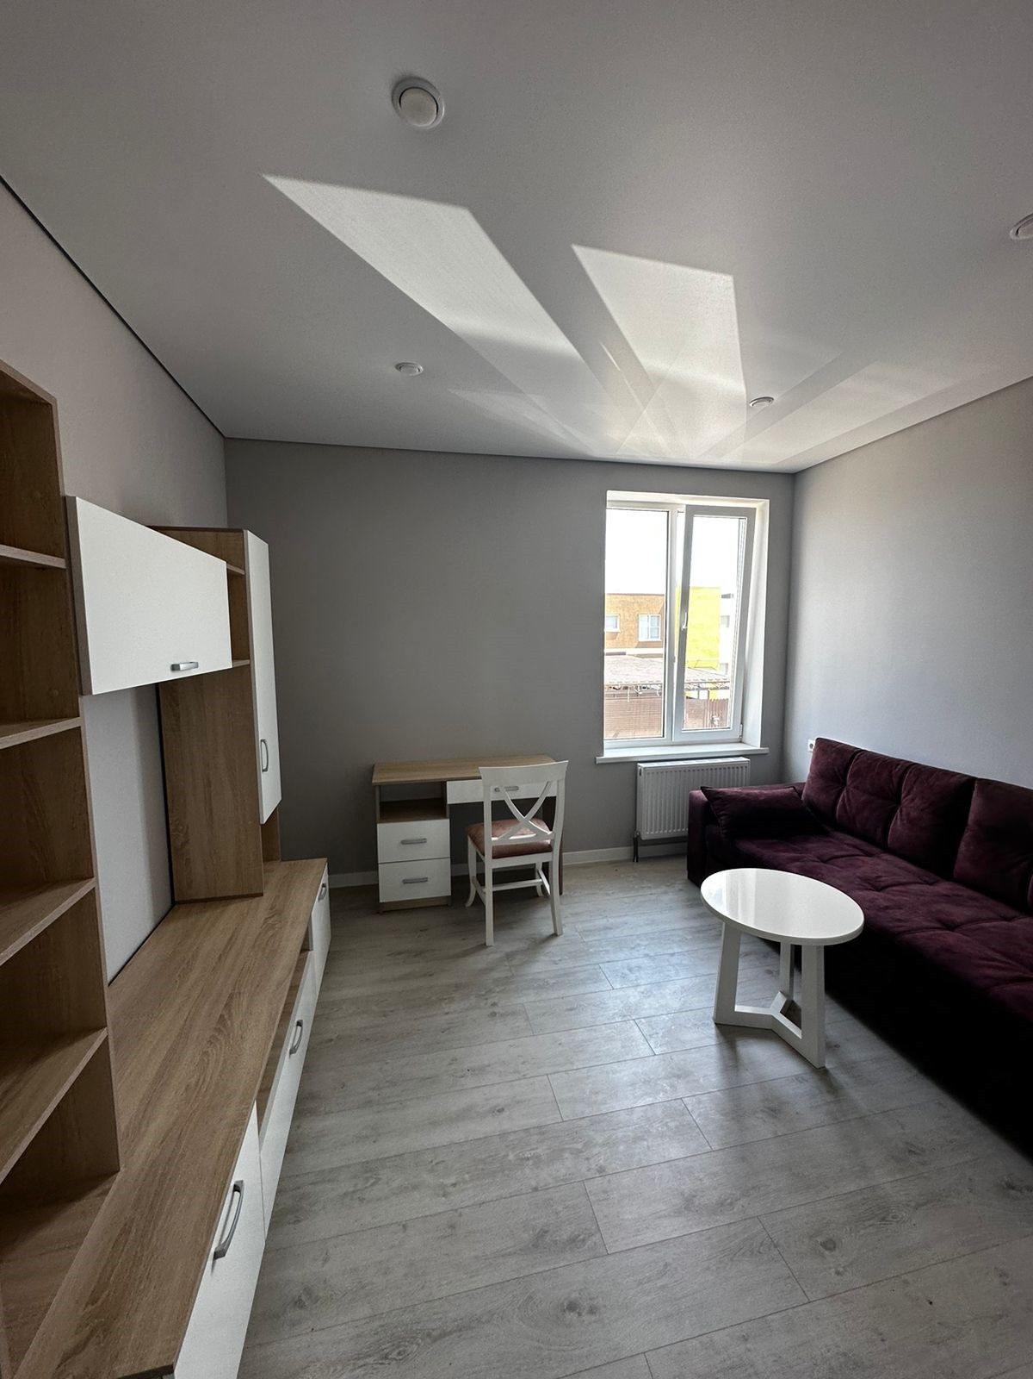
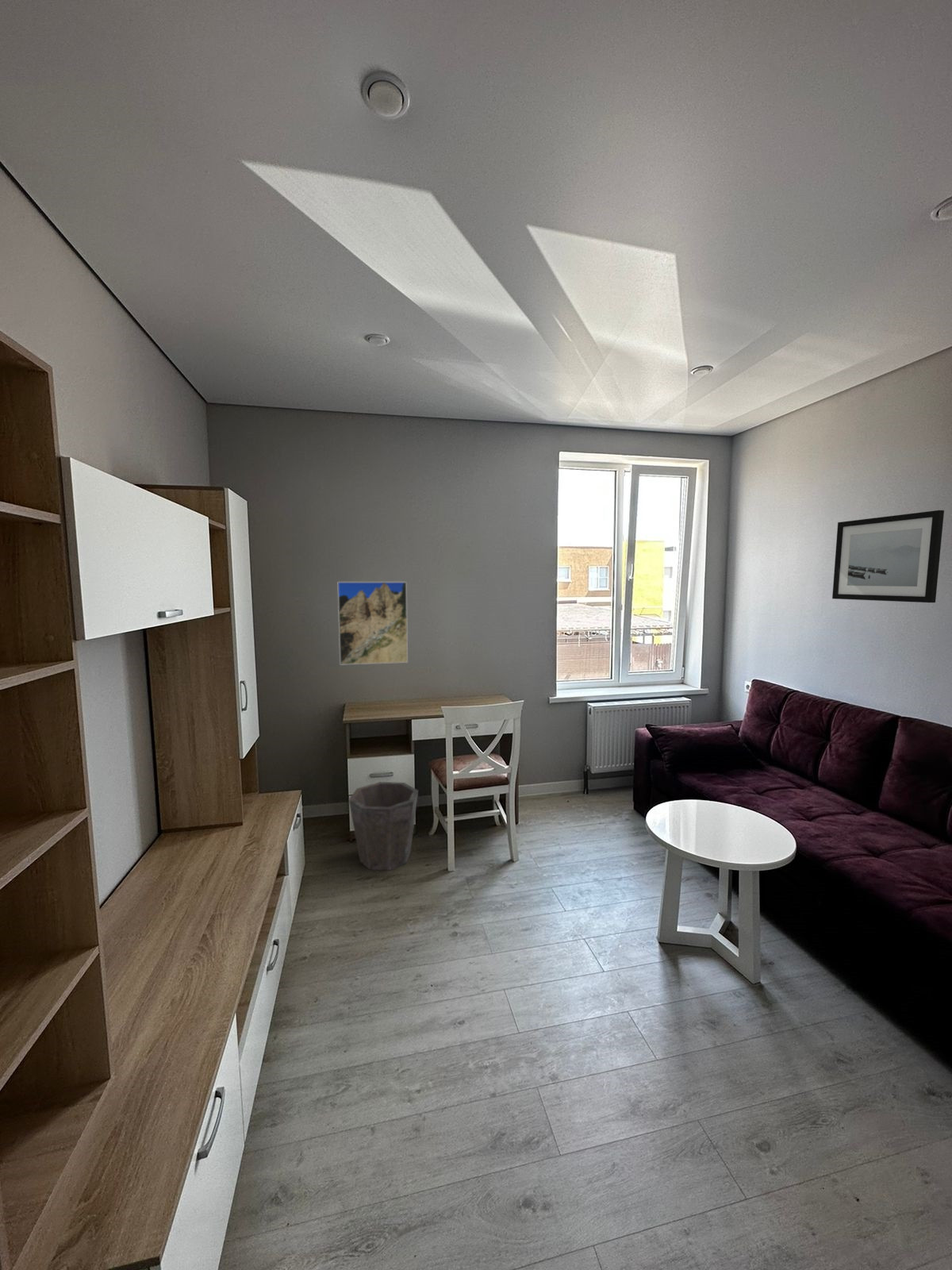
+ waste bin [348,781,419,871]
+ wall art [831,510,945,603]
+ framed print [337,581,409,666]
